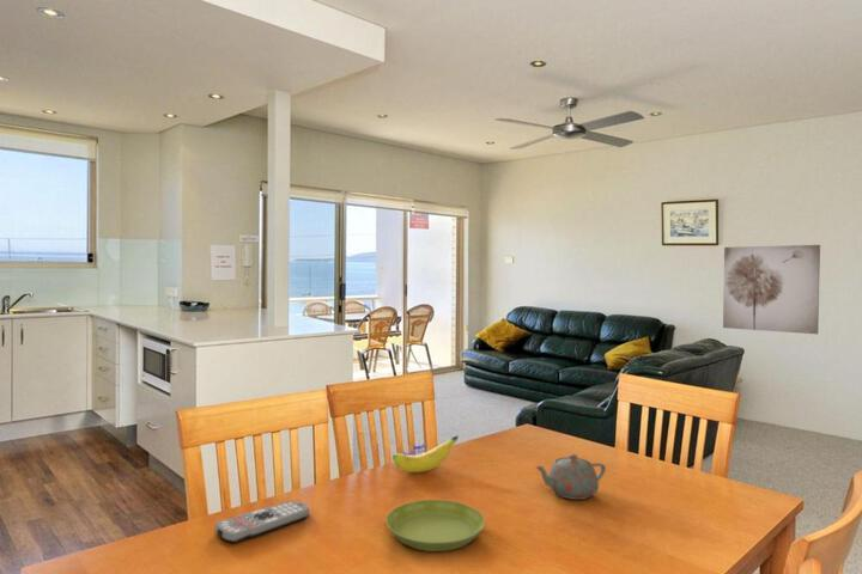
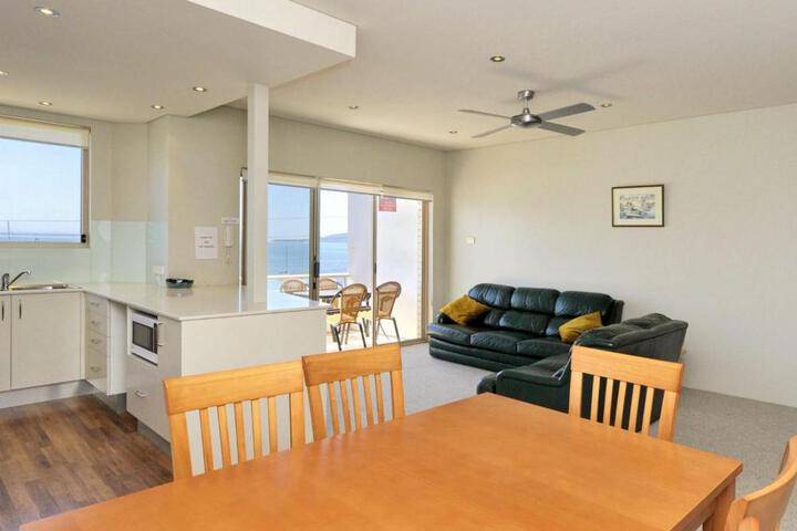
- teapot [534,453,607,501]
- remote control [214,500,310,544]
- banana [391,434,460,474]
- saucer [384,499,486,552]
- wall art [722,244,821,335]
